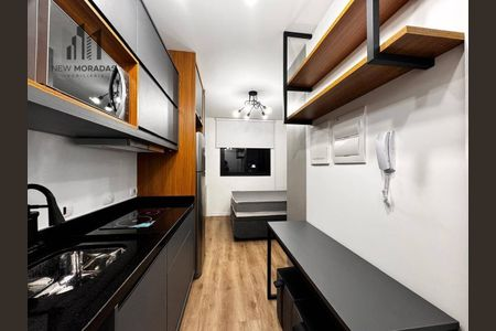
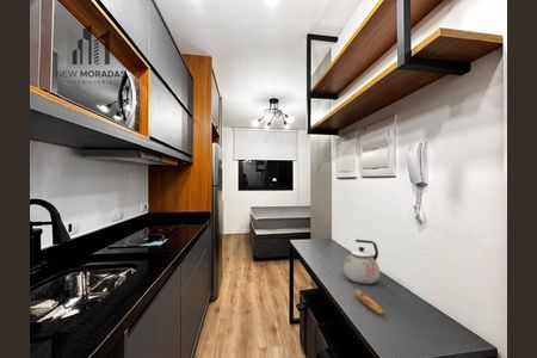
+ banana [354,289,385,315]
+ kettle [342,239,381,285]
